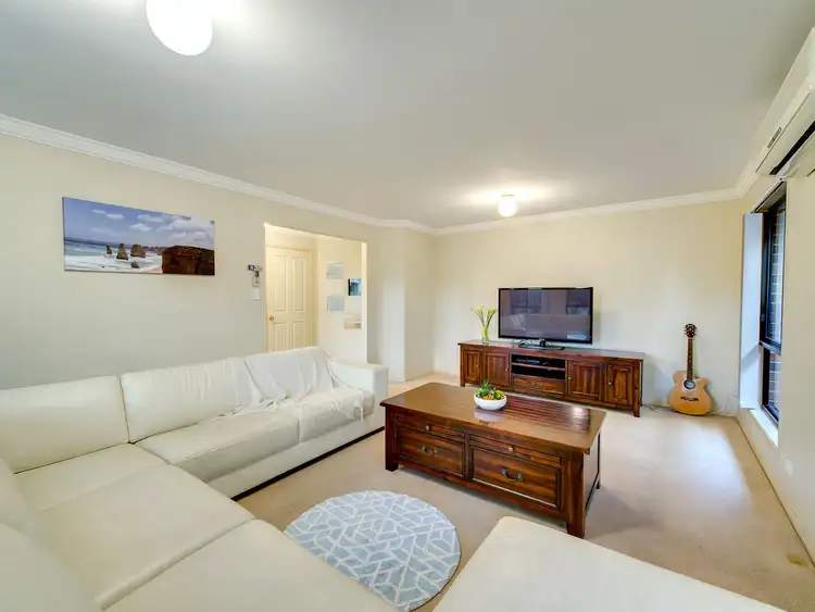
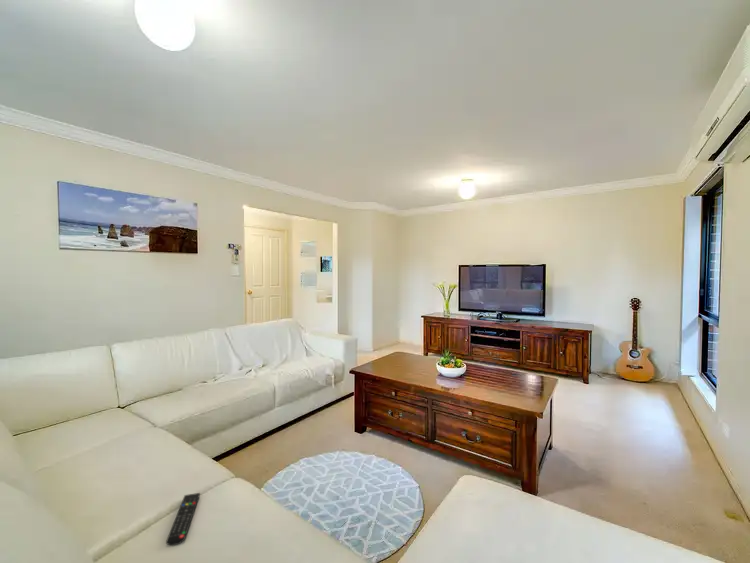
+ remote control [165,492,201,547]
